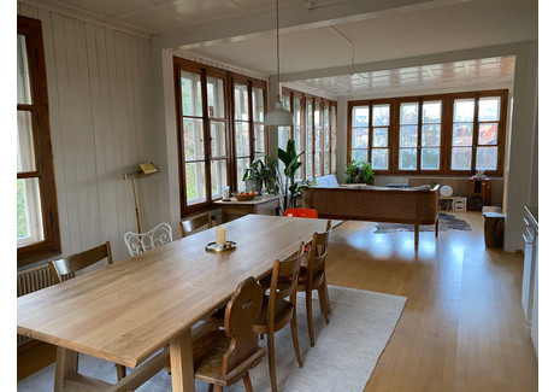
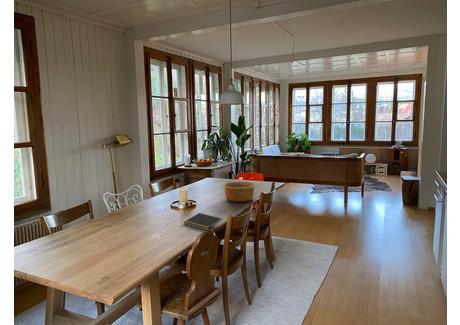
+ notepad [183,212,222,231]
+ bowl [221,181,258,203]
